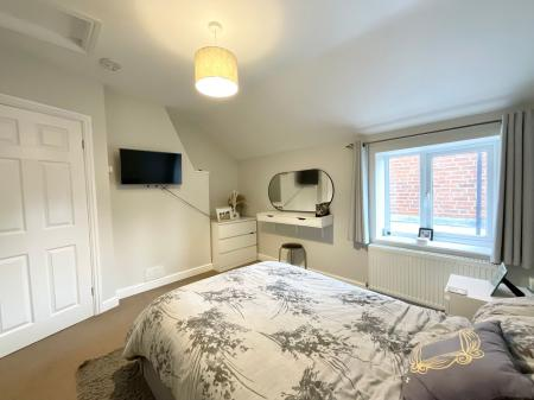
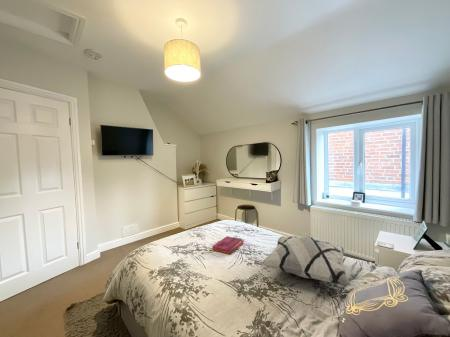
+ hardback book [211,235,245,255]
+ decorative pillow [260,235,353,287]
